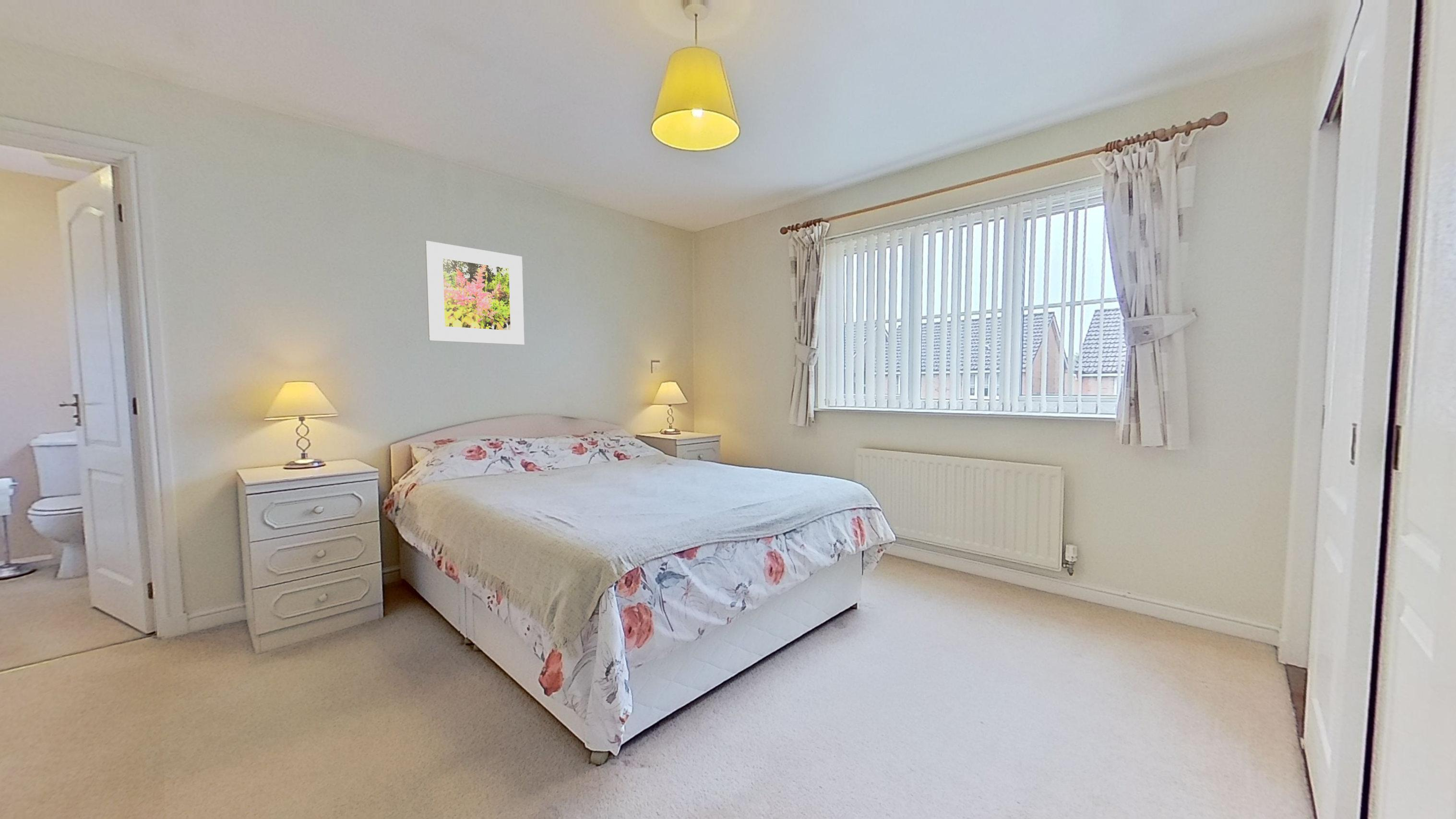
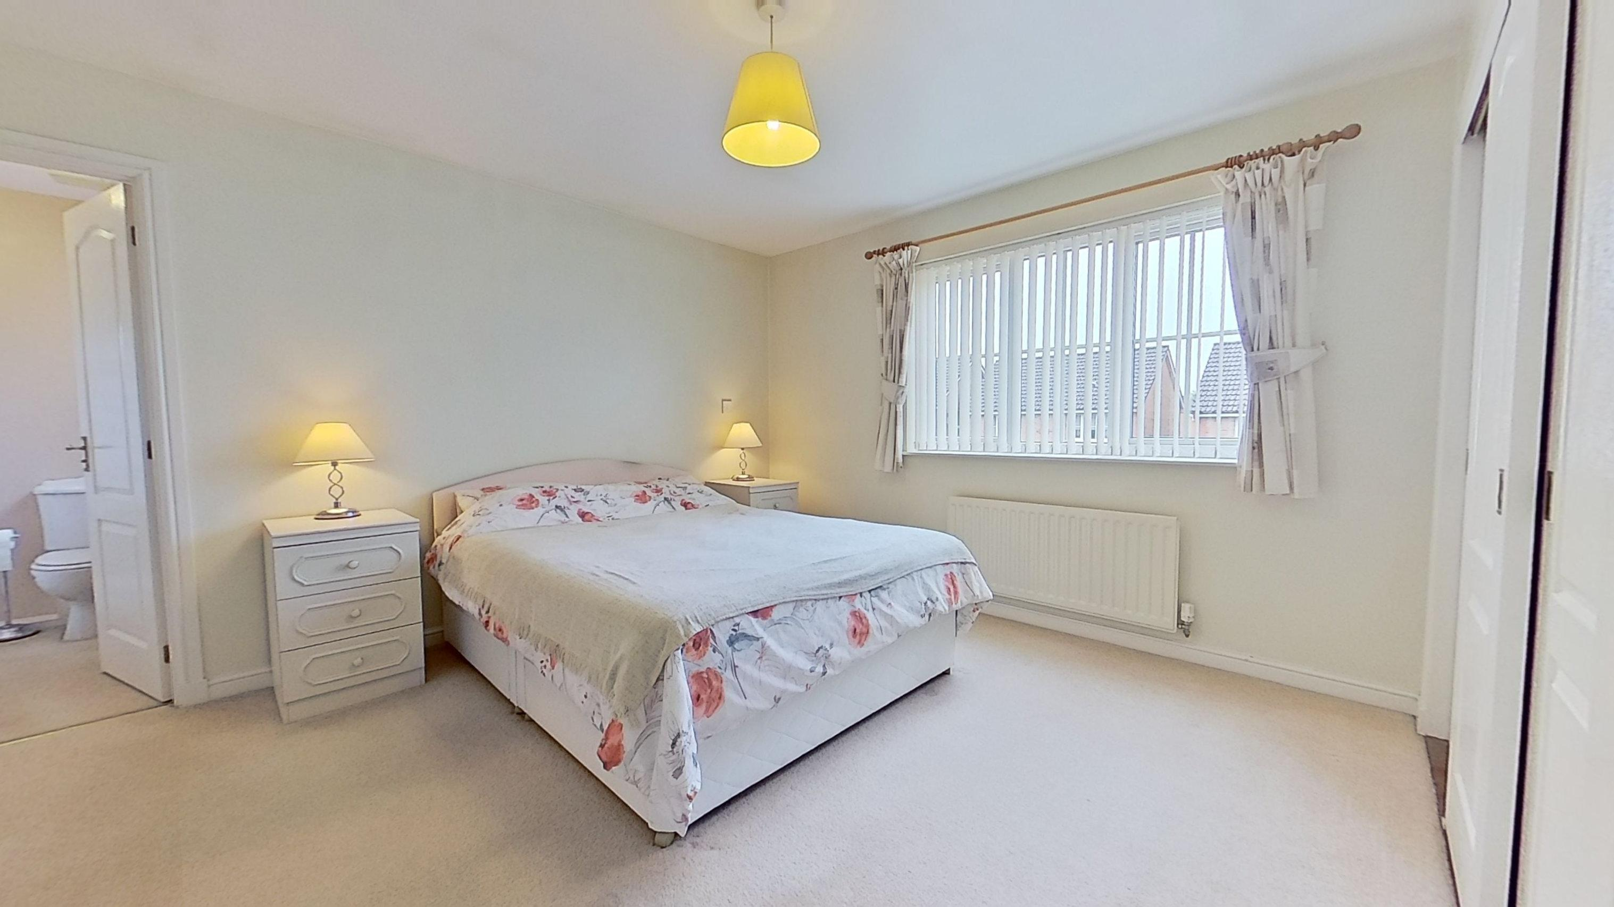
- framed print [425,240,525,345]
